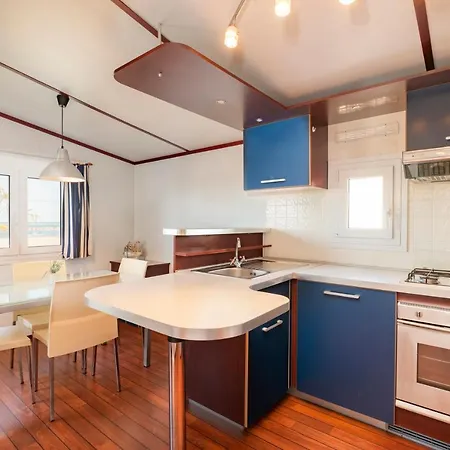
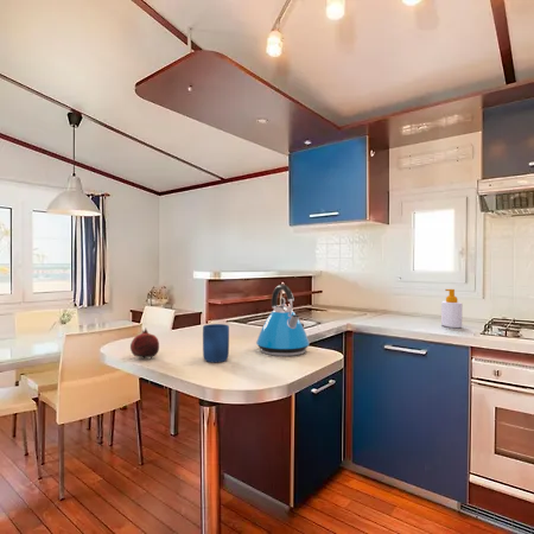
+ soap bottle [440,288,463,329]
+ fruit [129,328,160,361]
+ kettle [255,284,311,357]
+ mug [202,323,230,363]
